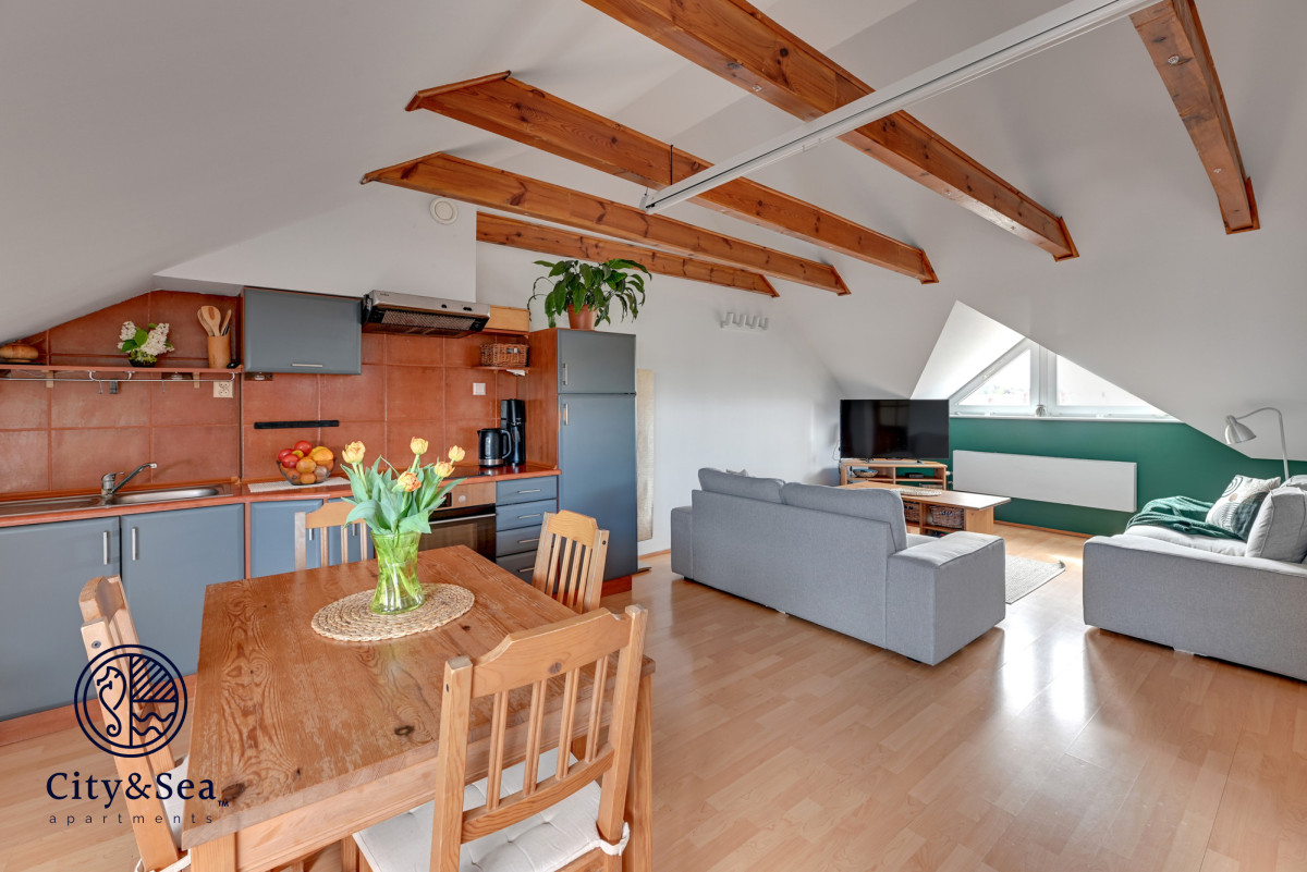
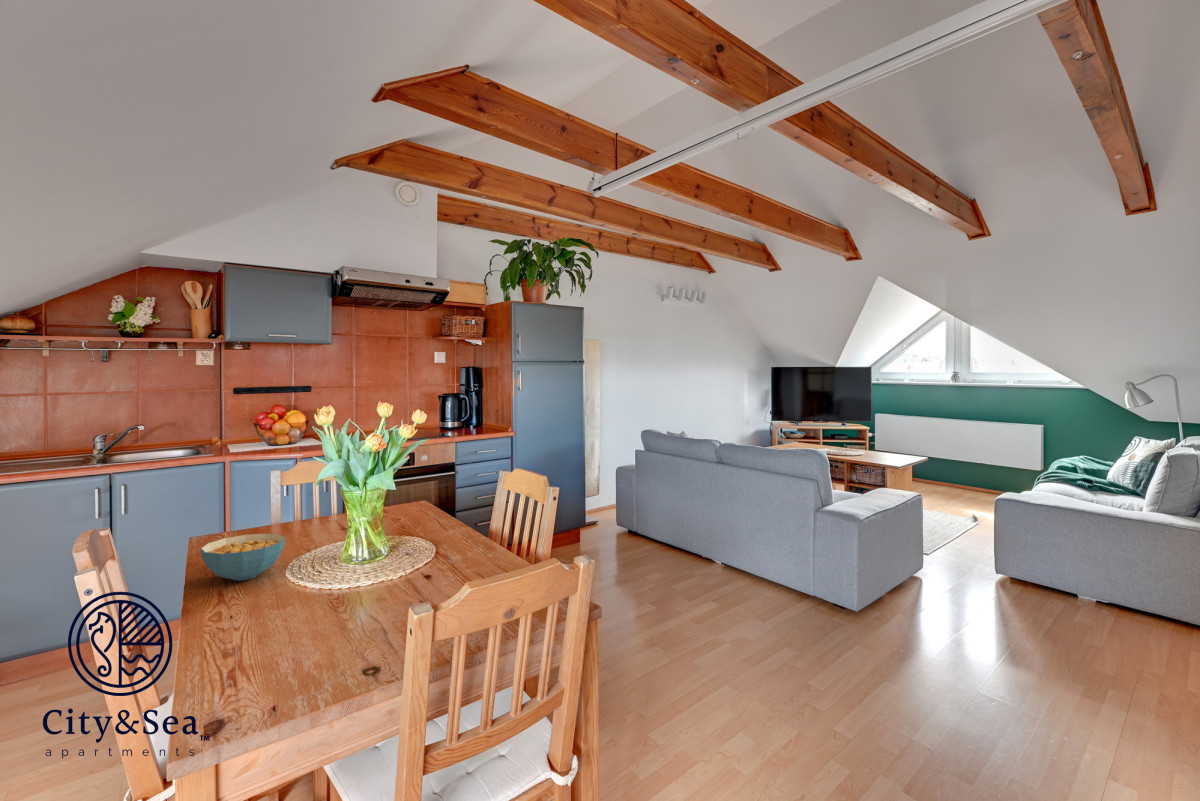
+ cereal bowl [199,533,286,582]
